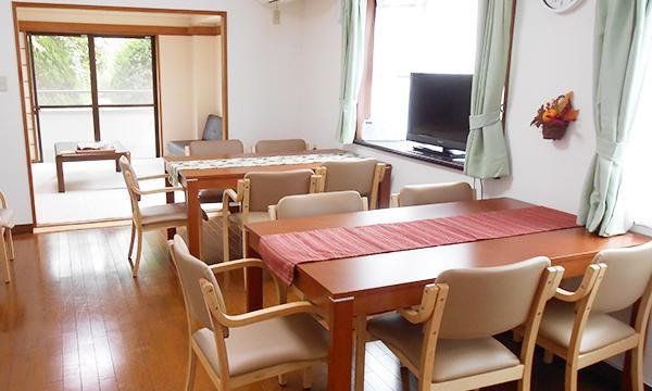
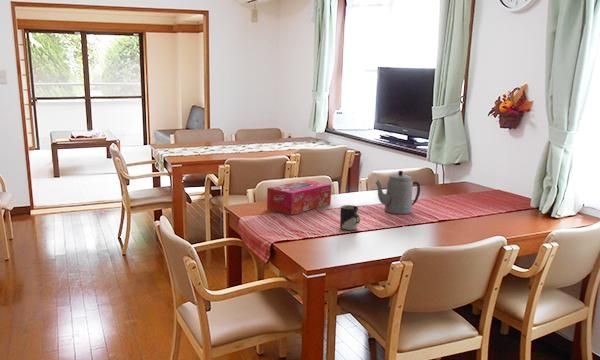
+ tissue box [266,179,332,216]
+ cup [339,204,361,232]
+ teapot [374,170,421,215]
